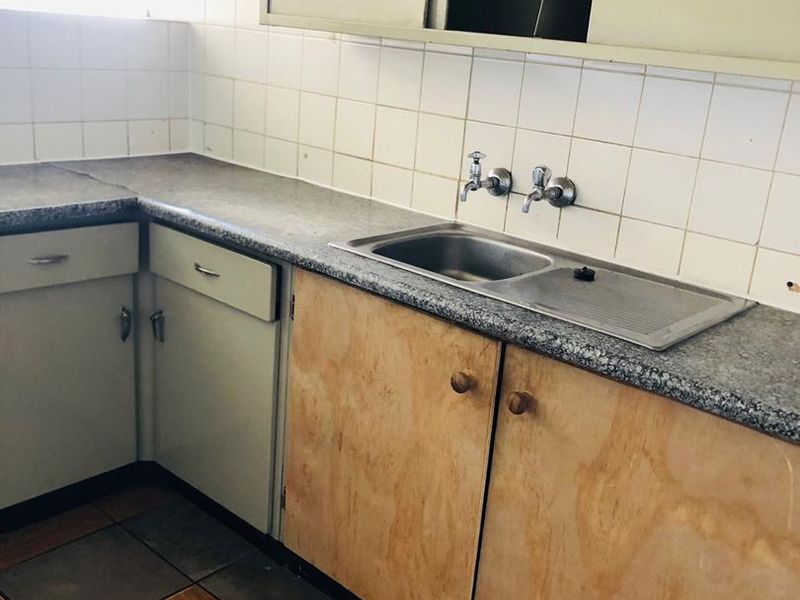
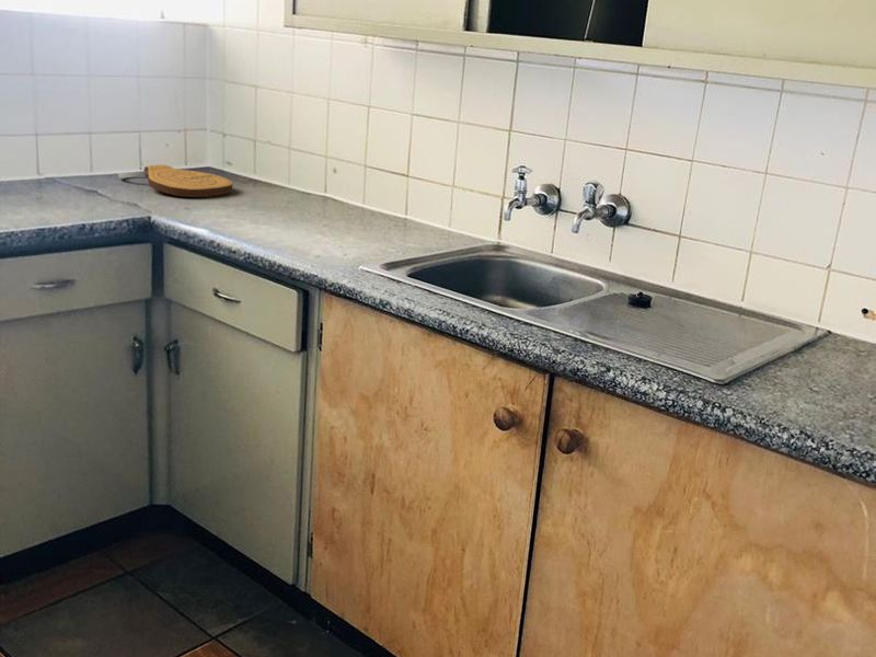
+ key chain [117,163,233,198]
